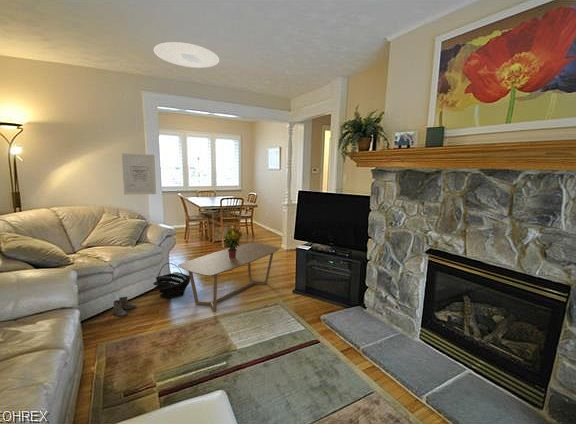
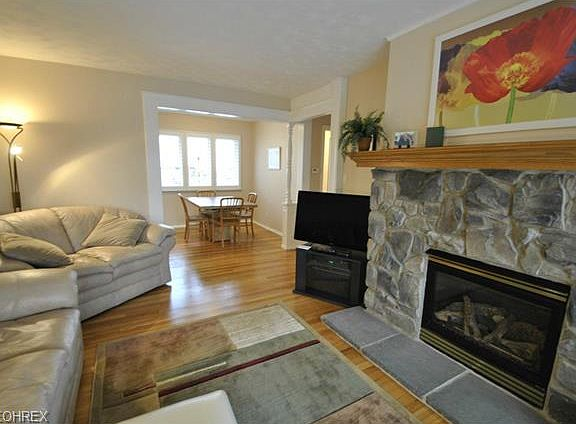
- potted plant [223,225,244,258]
- ceiling light [153,41,220,69]
- basket [152,262,191,300]
- wall art [121,152,157,196]
- boots [112,296,137,318]
- coffee table [177,242,281,313]
